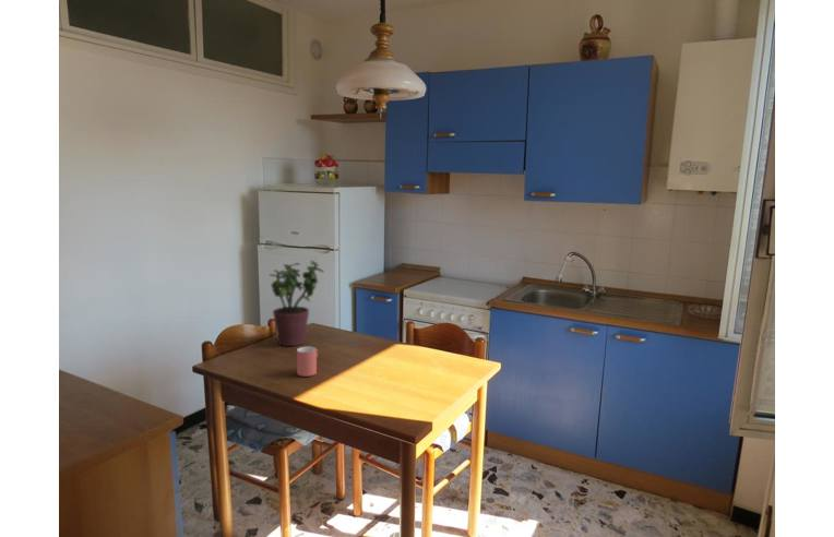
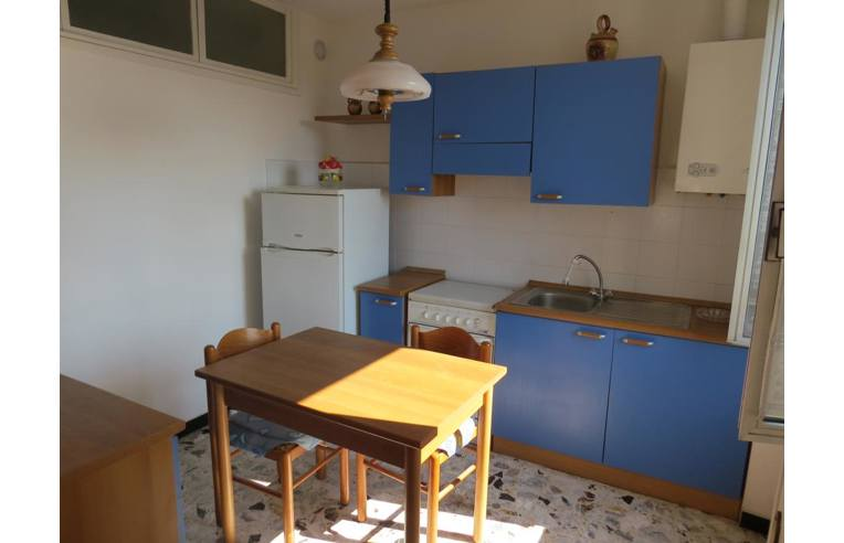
- cup [296,346,319,378]
- potted plant [269,259,324,347]
